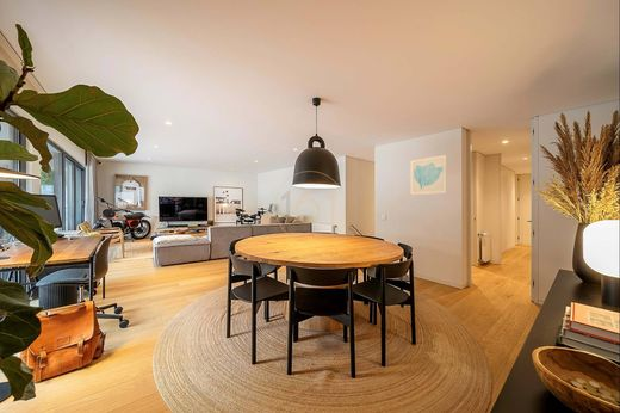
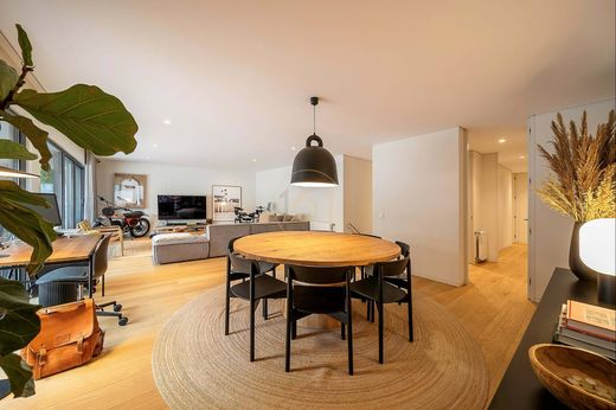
- wall art [409,154,448,196]
